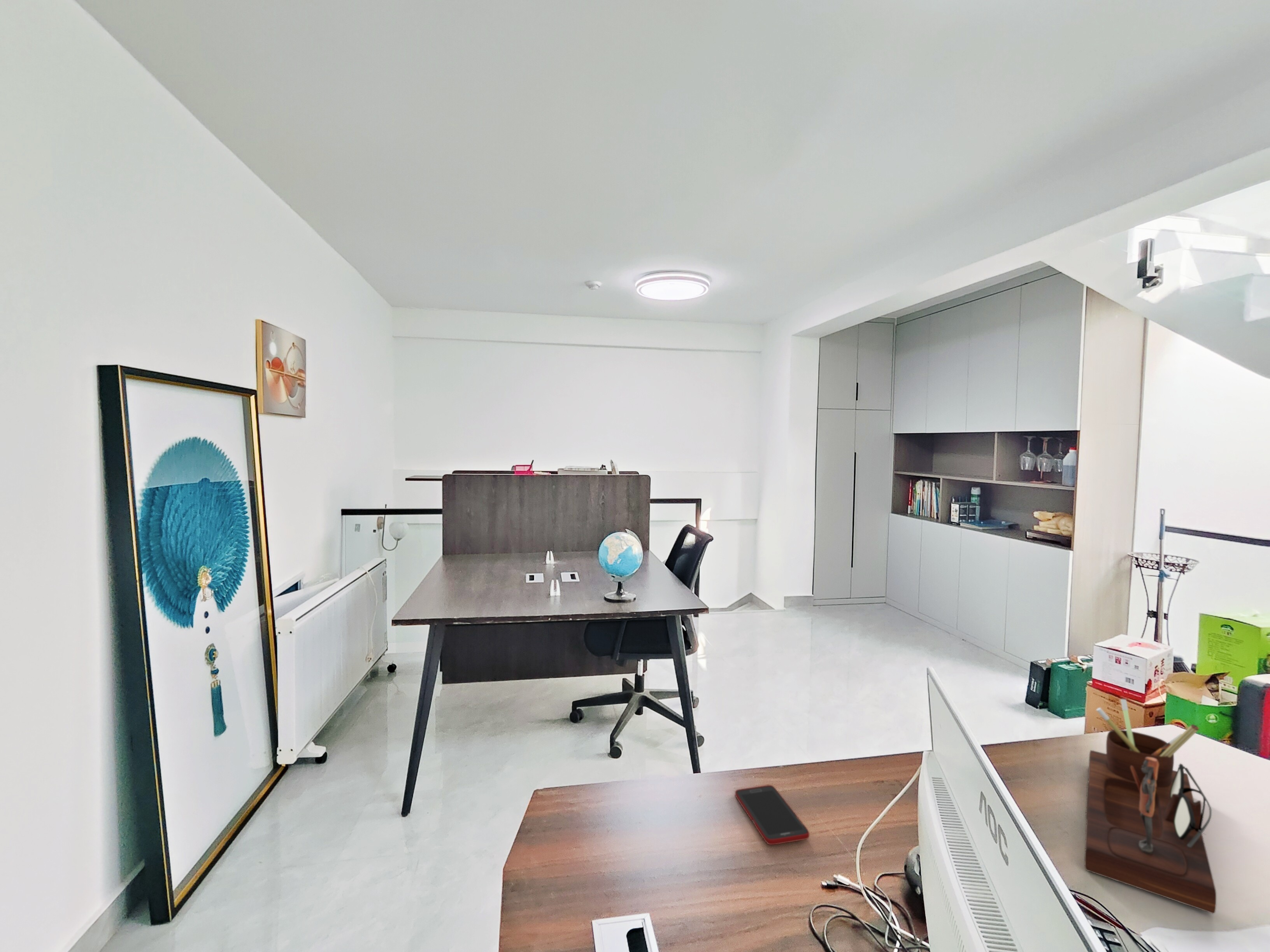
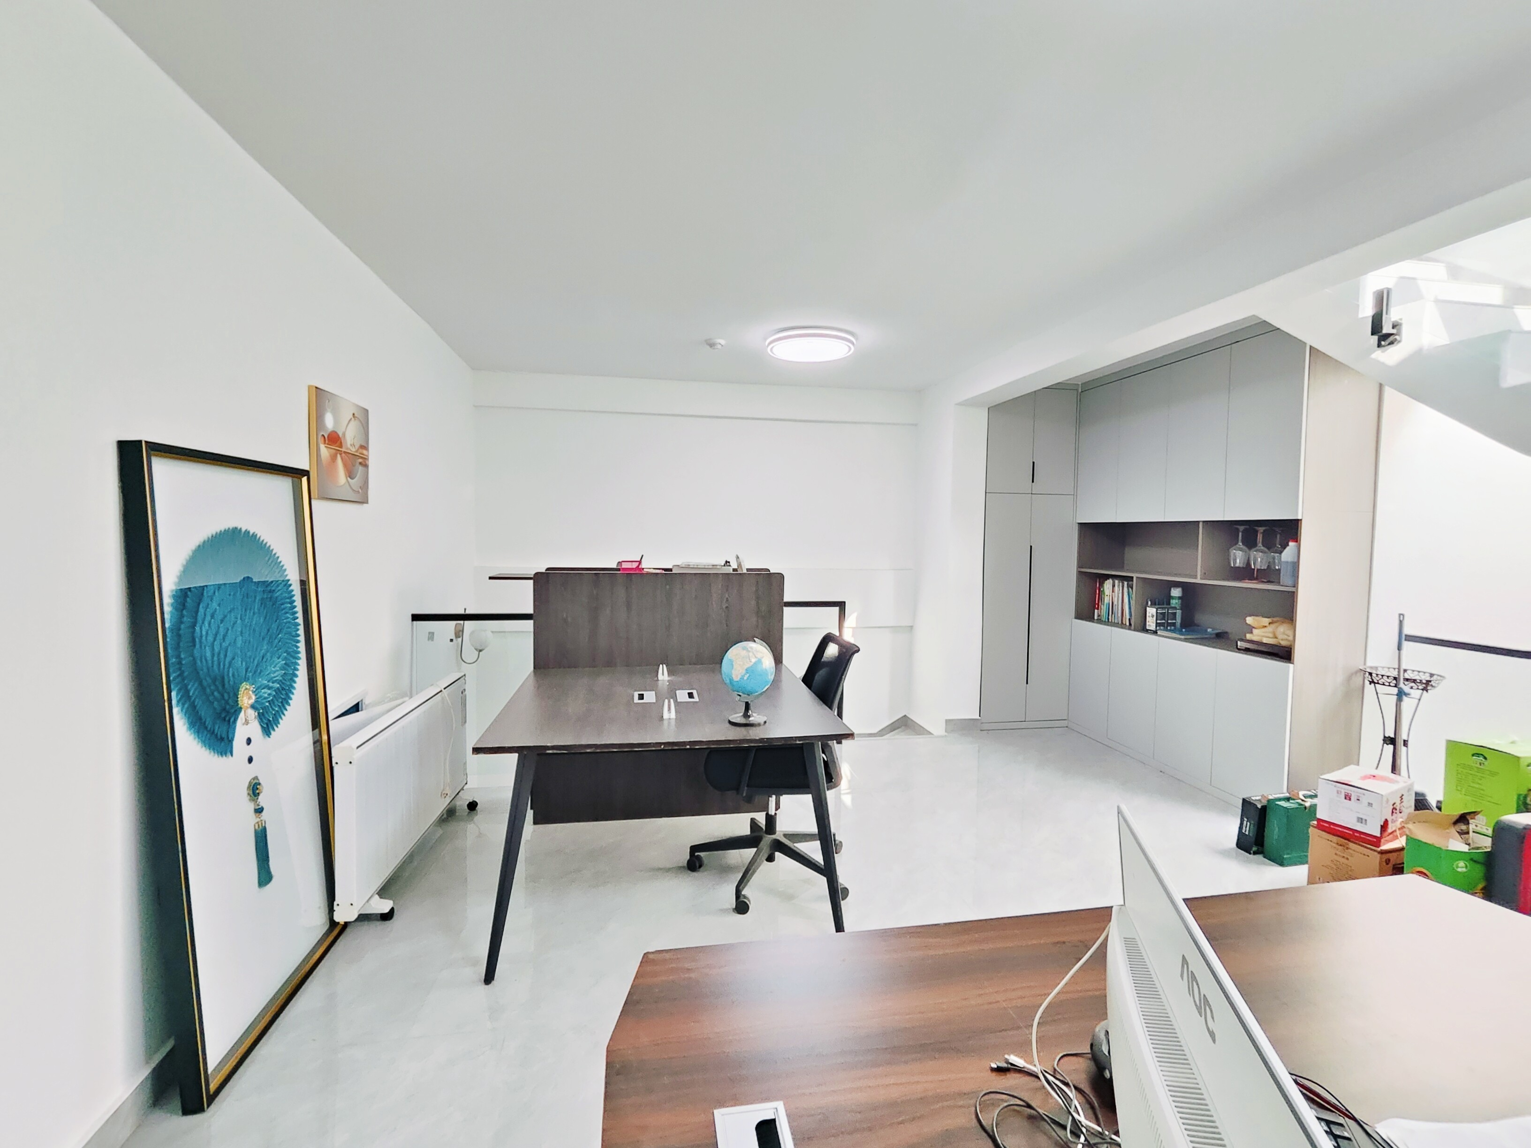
- desk organizer [1084,699,1217,914]
- cell phone [735,785,810,845]
